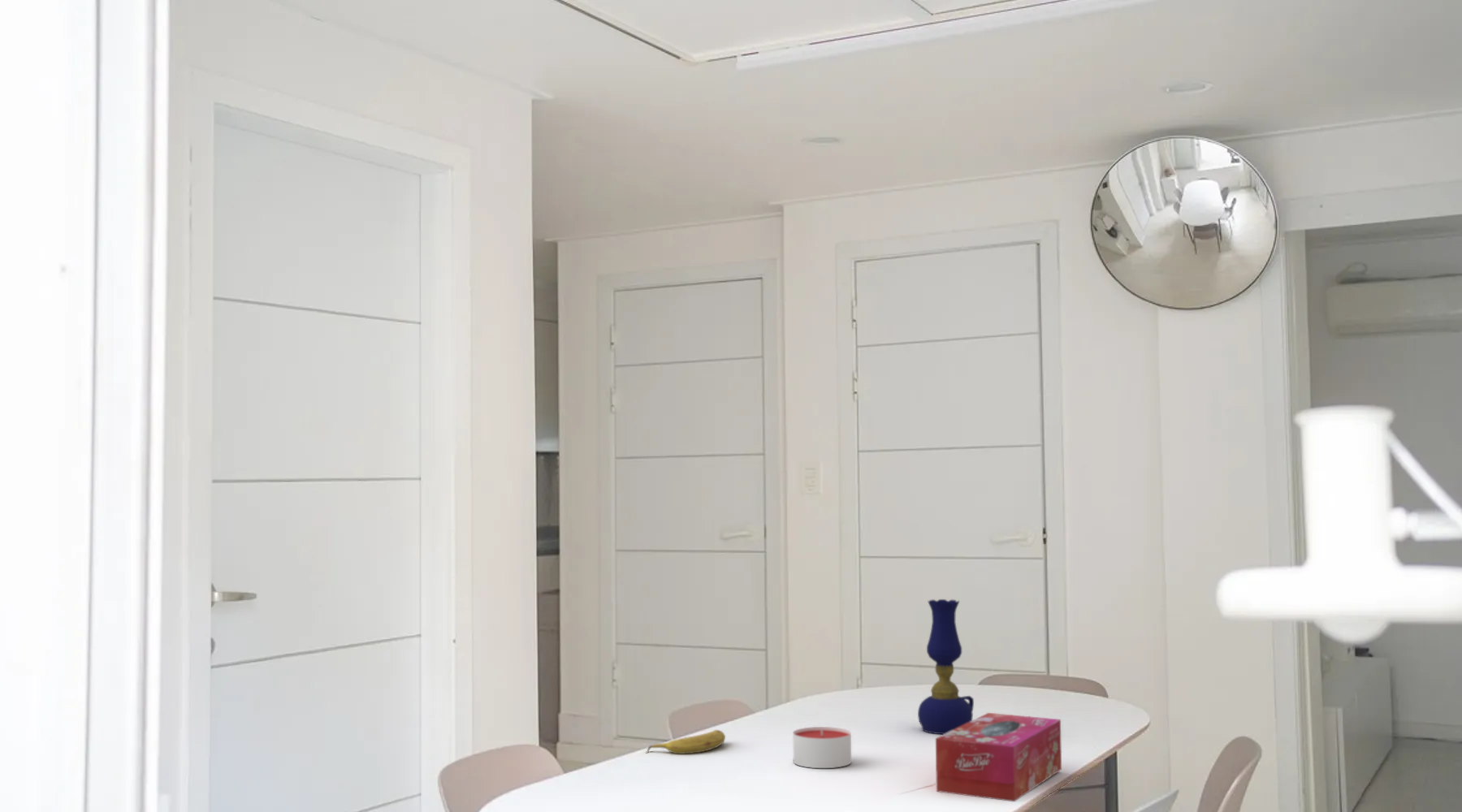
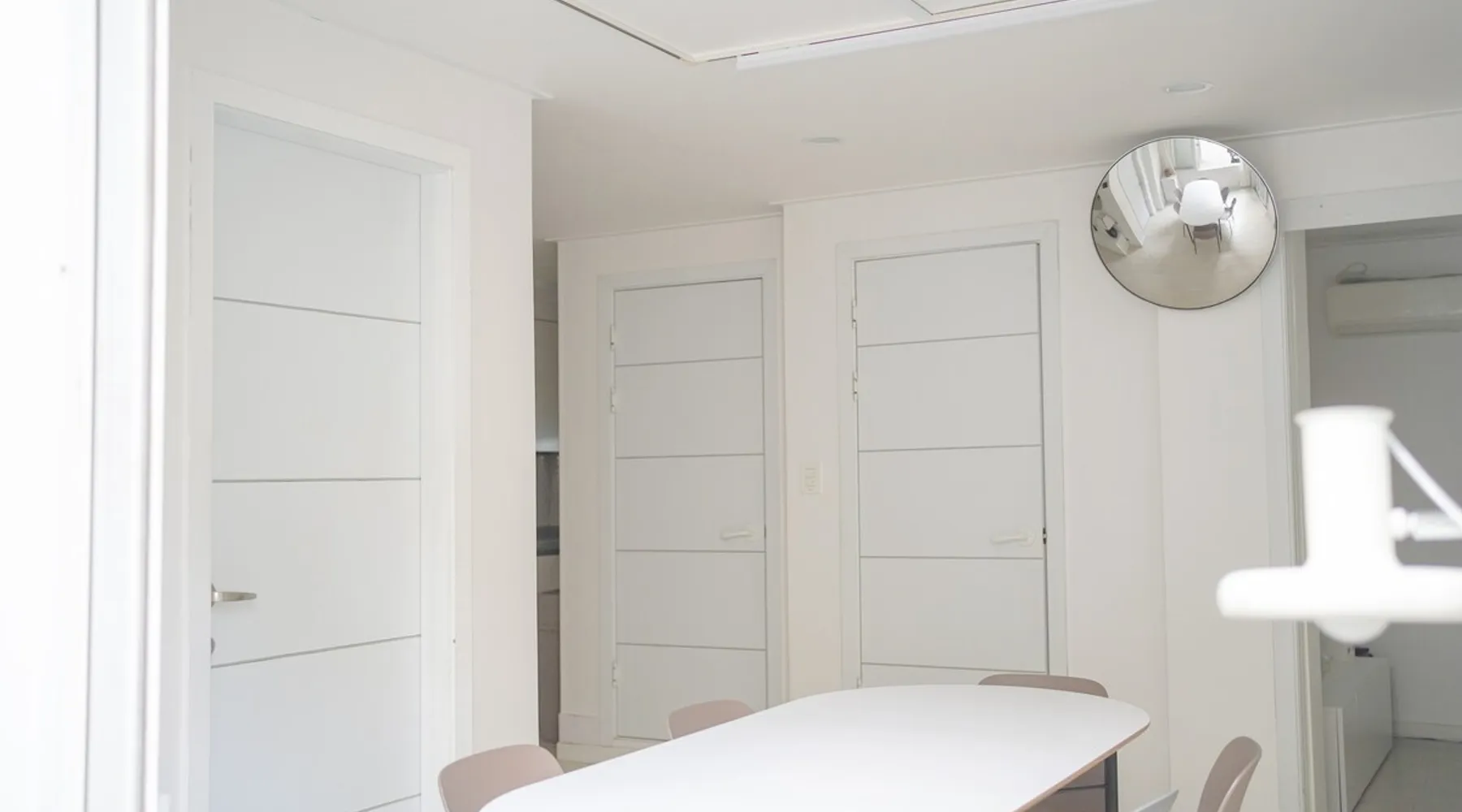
- candle [792,726,852,769]
- tissue box [935,712,1062,802]
- oil lamp [917,598,975,735]
- fruit [645,729,726,754]
